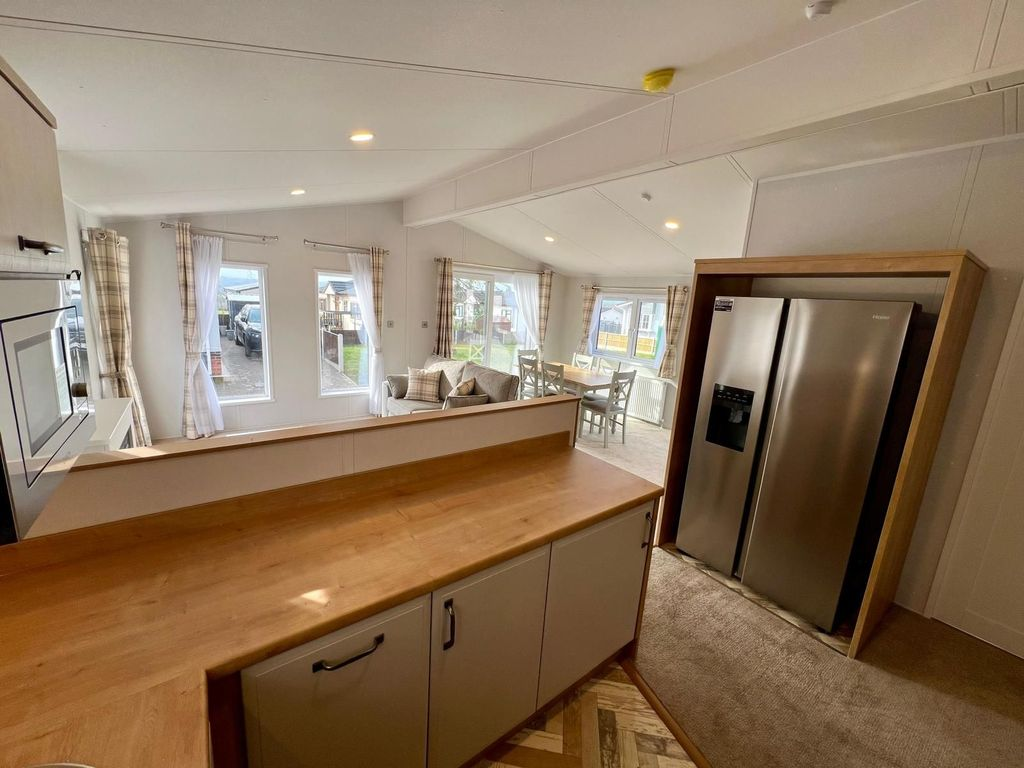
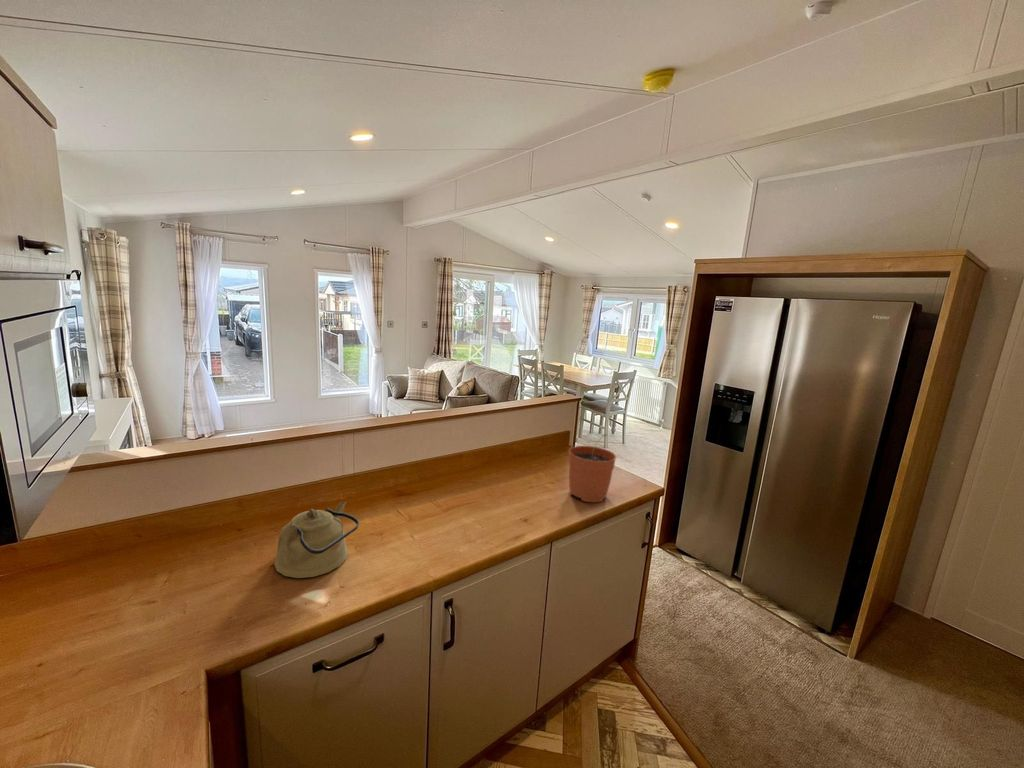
+ kettle [273,501,360,579]
+ plant pot [568,433,617,503]
